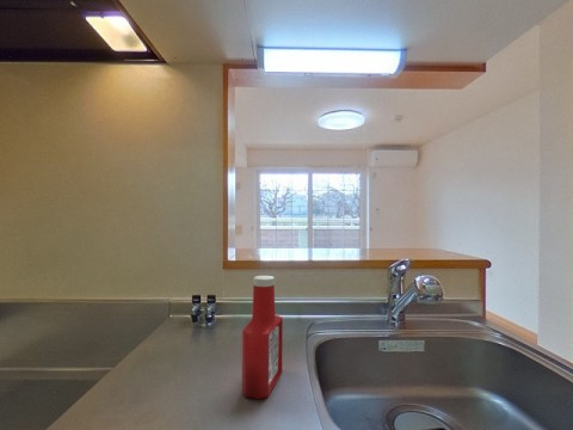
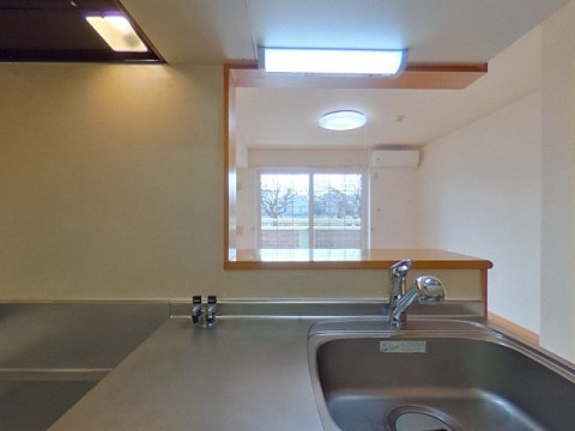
- soap bottle [241,275,284,400]
